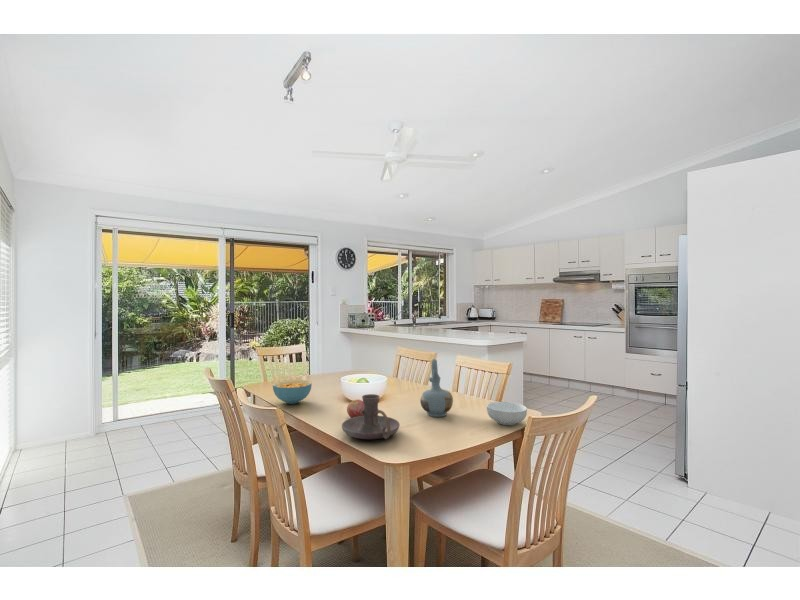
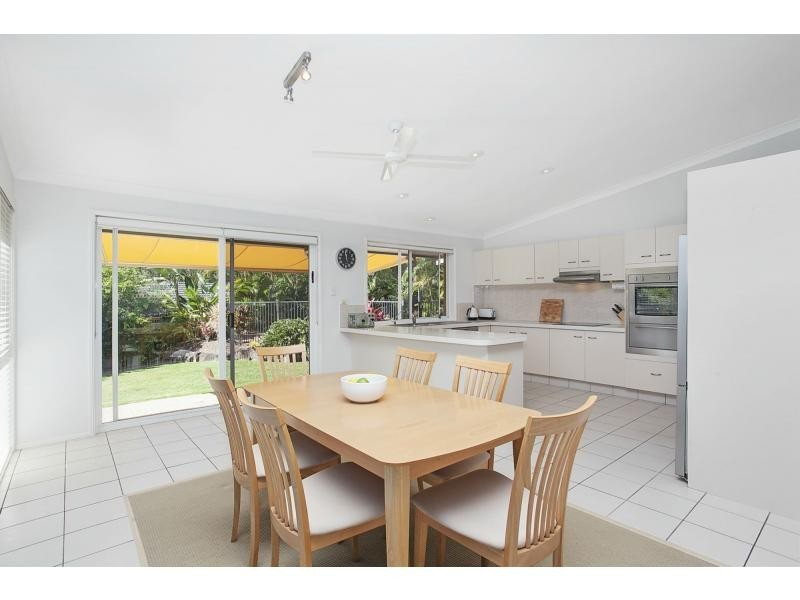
- cereal bowl [486,401,528,426]
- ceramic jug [419,358,454,418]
- candle holder [341,393,401,440]
- cereal bowl [272,379,313,405]
- apple [346,399,364,418]
